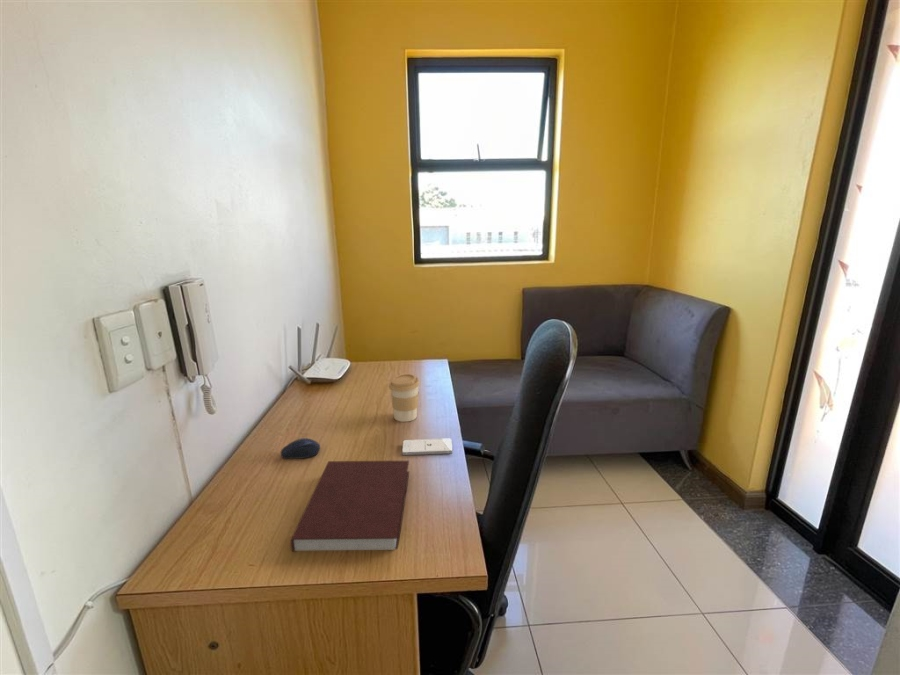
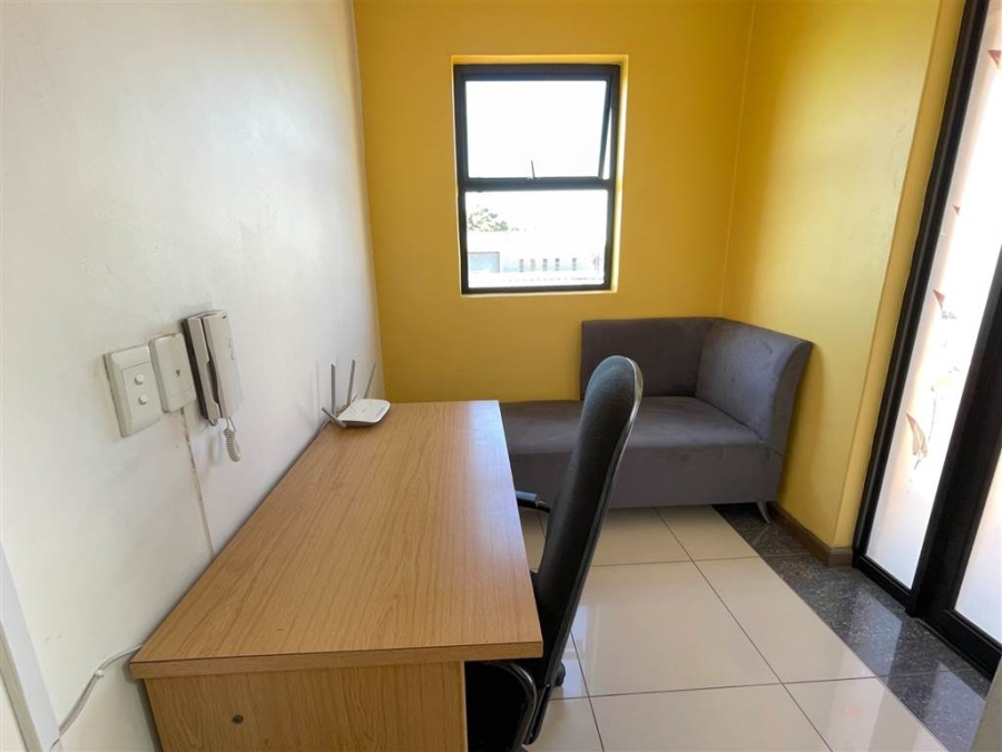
- smartphone [401,438,454,456]
- coffee cup [388,373,421,423]
- computer mouse [280,437,321,460]
- notebook [289,460,410,553]
